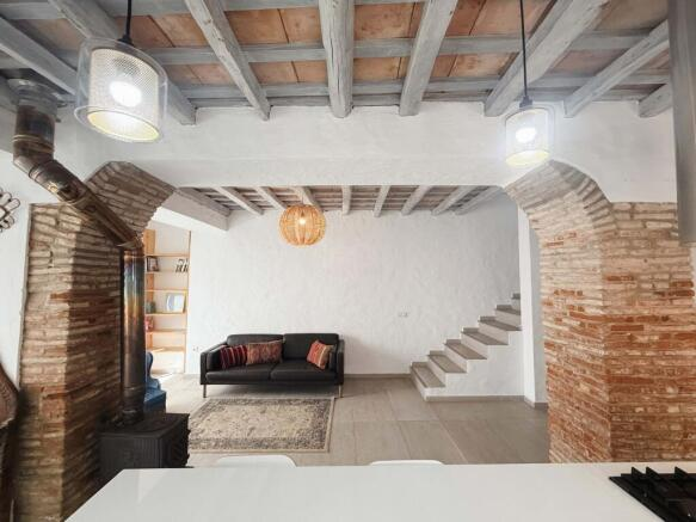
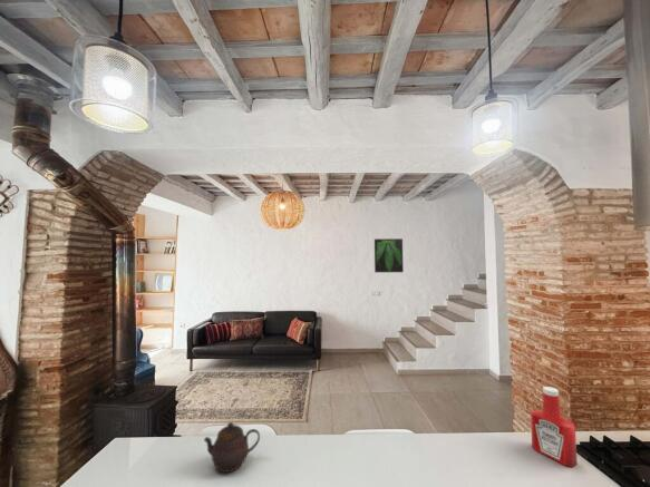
+ soap bottle [530,386,579,468]
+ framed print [373,237,405,274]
+ teapot [203,421,261,474]
